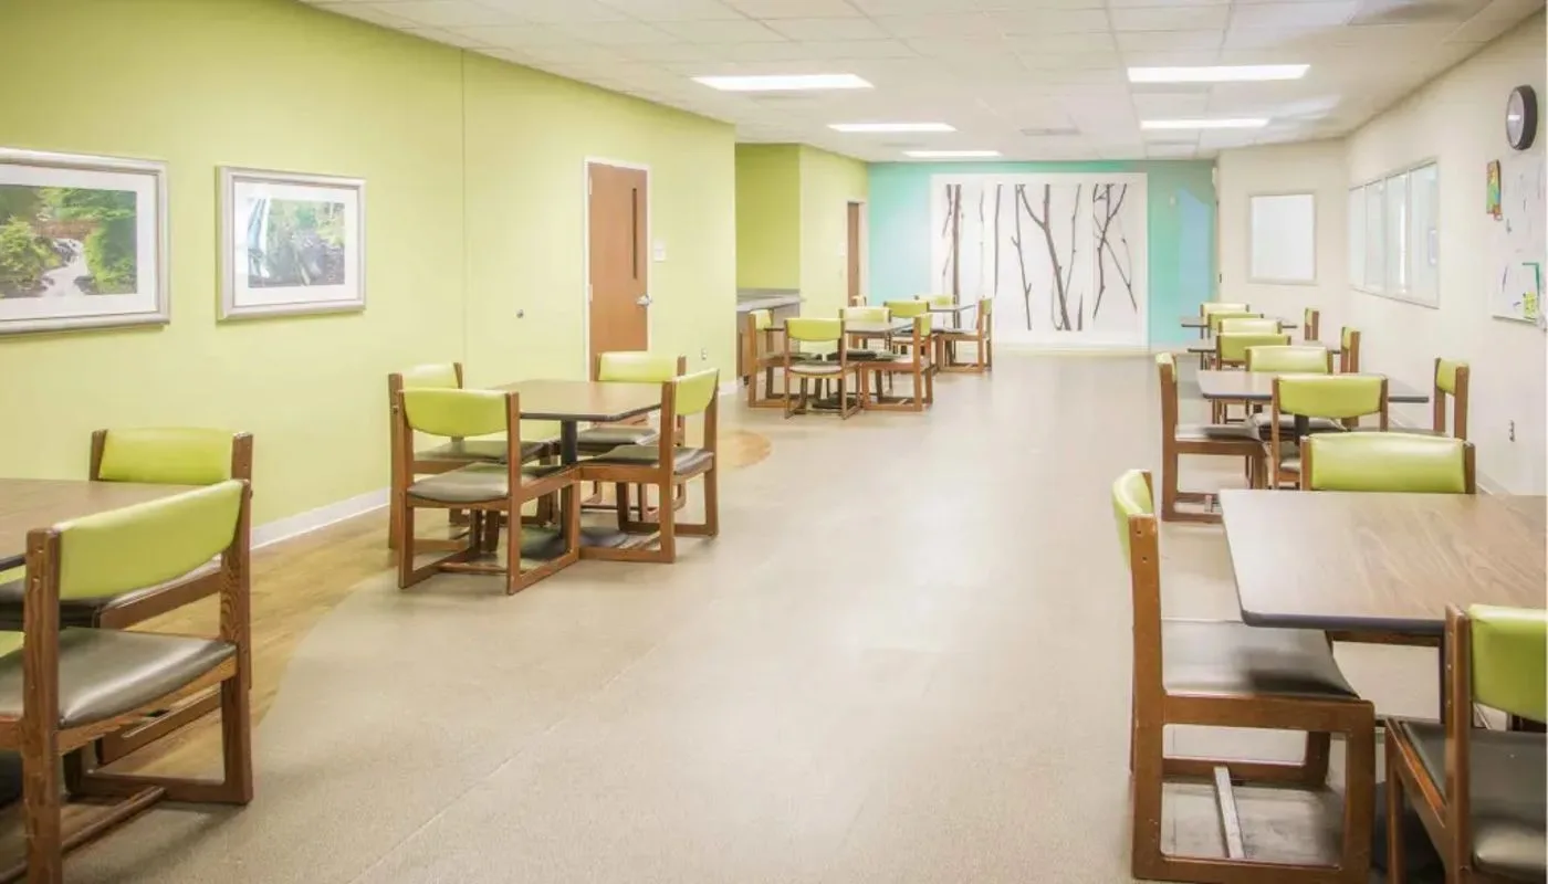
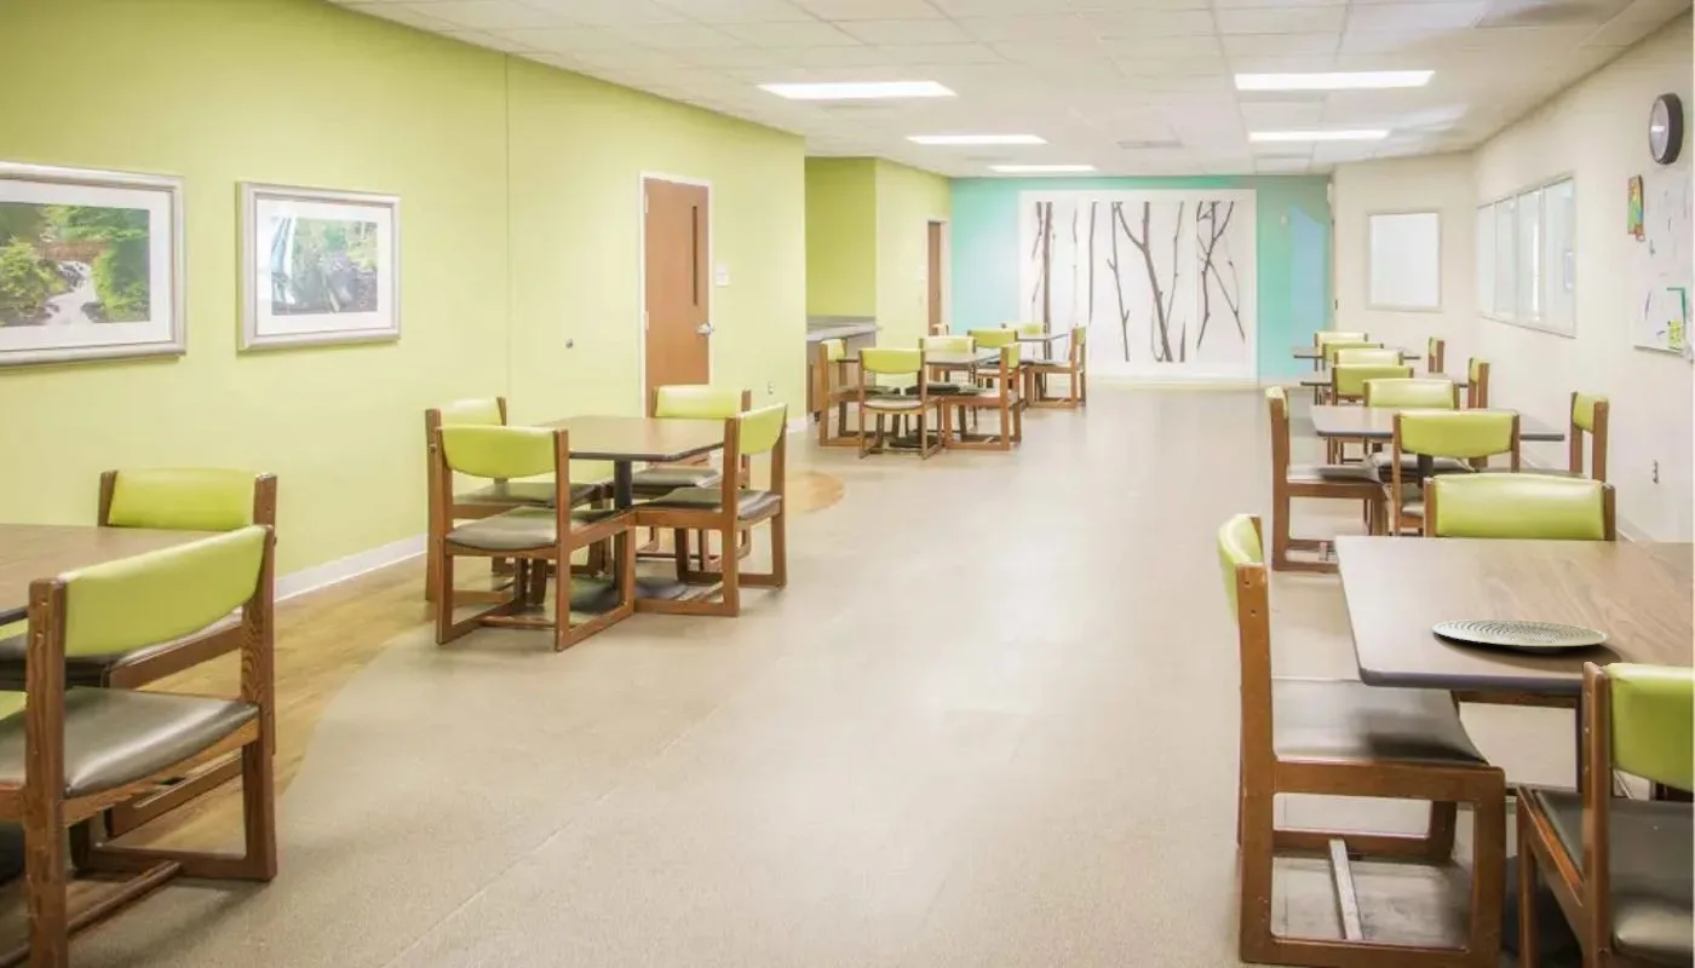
+ plate [1431,618,1613,647]
